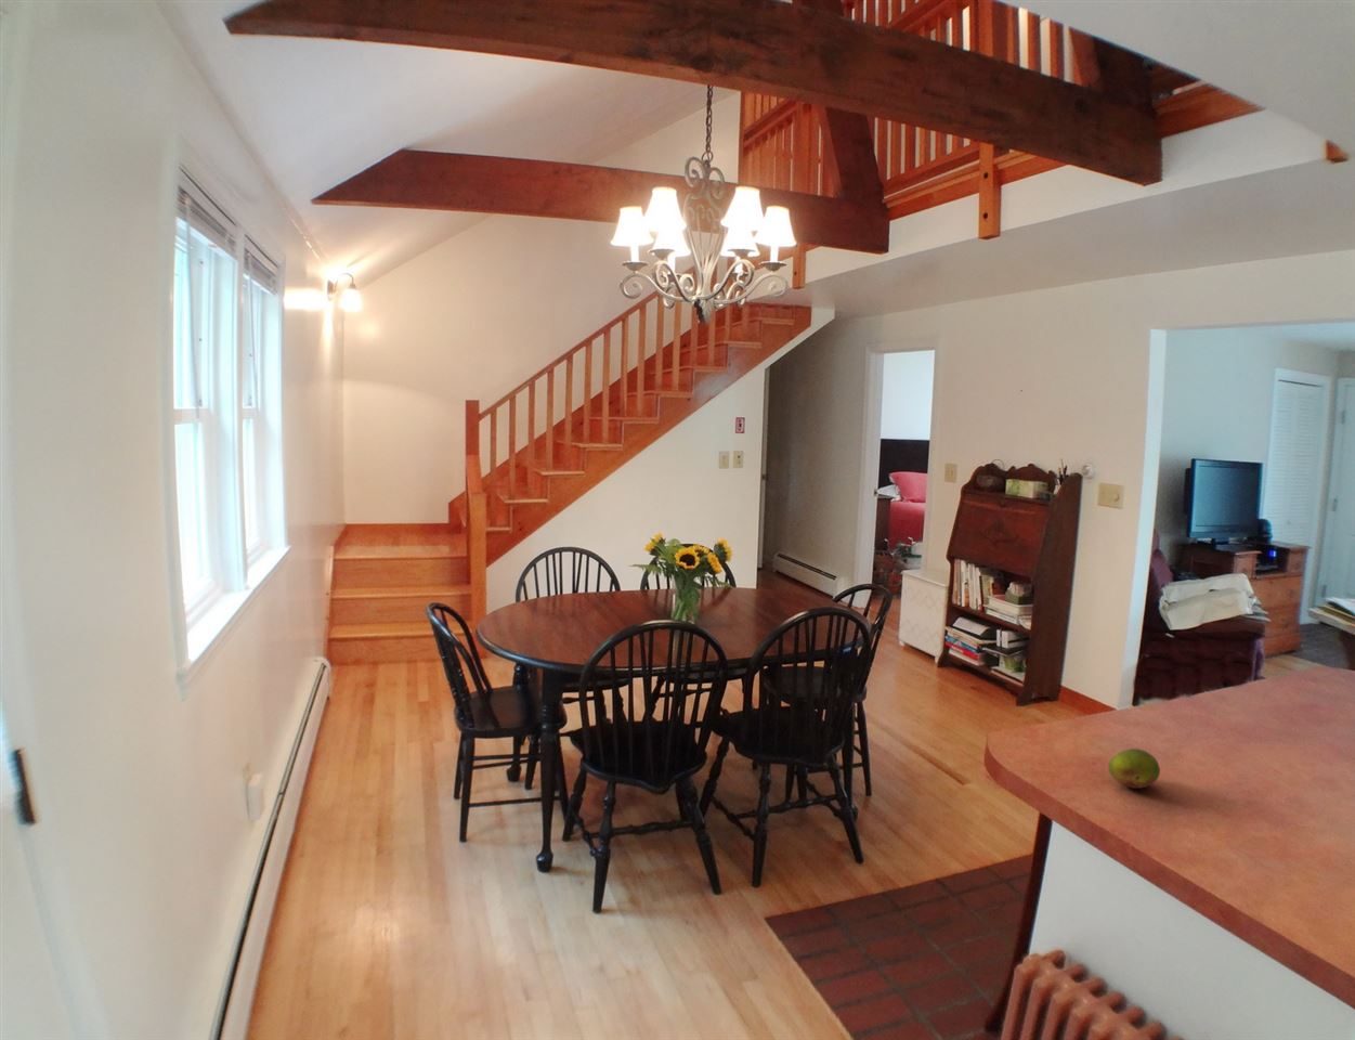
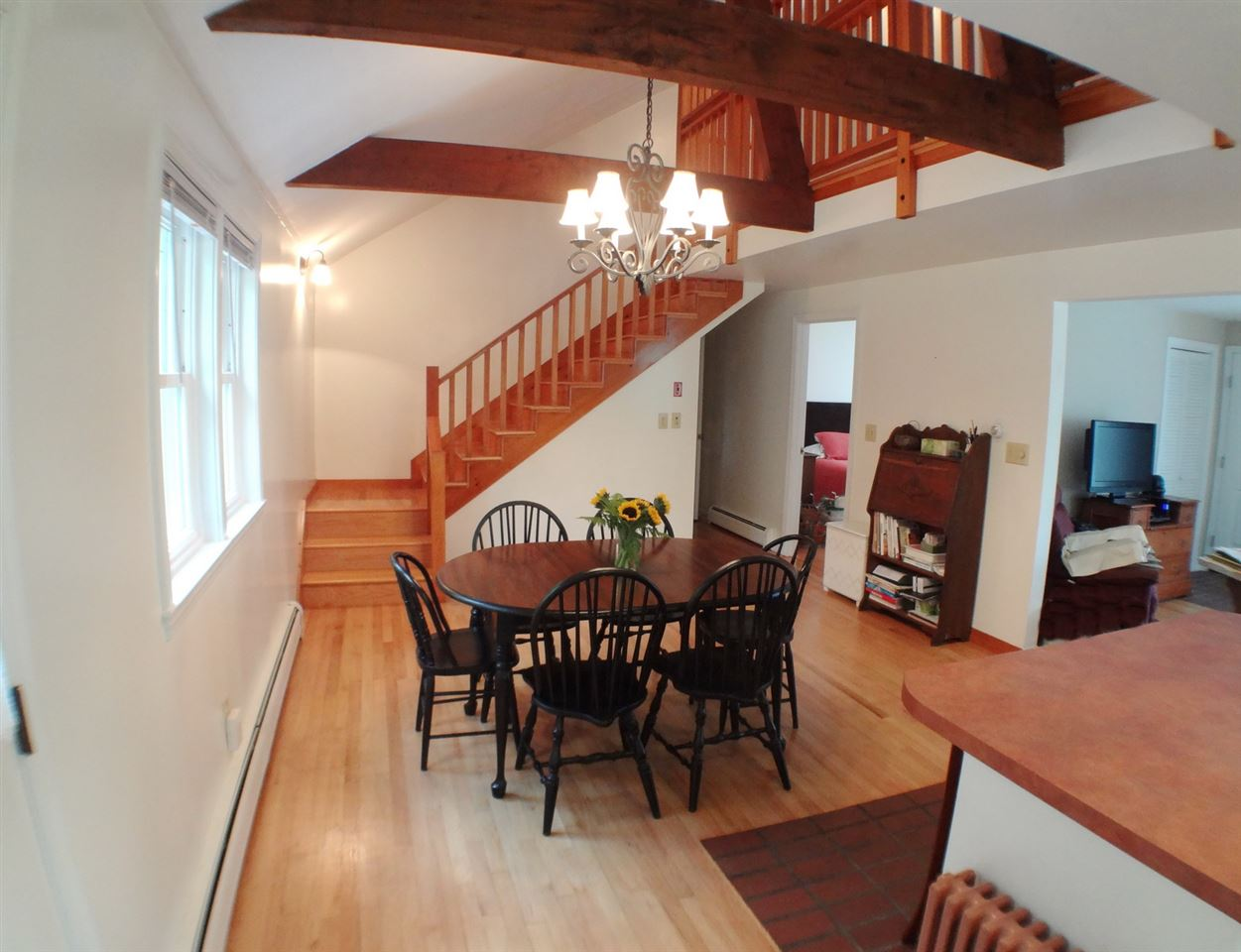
- fruit [1108,747,1161,790]
